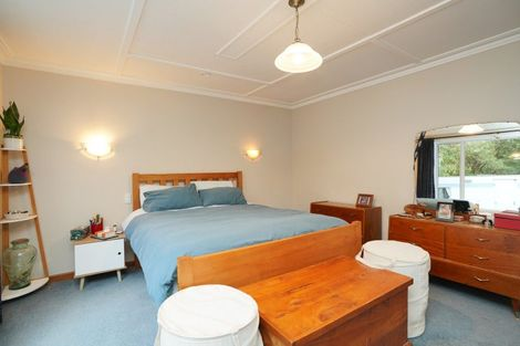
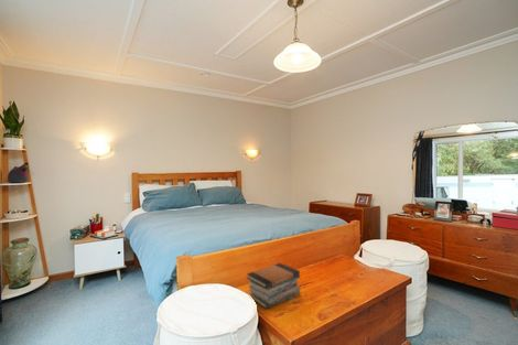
+ book stack [246,262,302,310]
